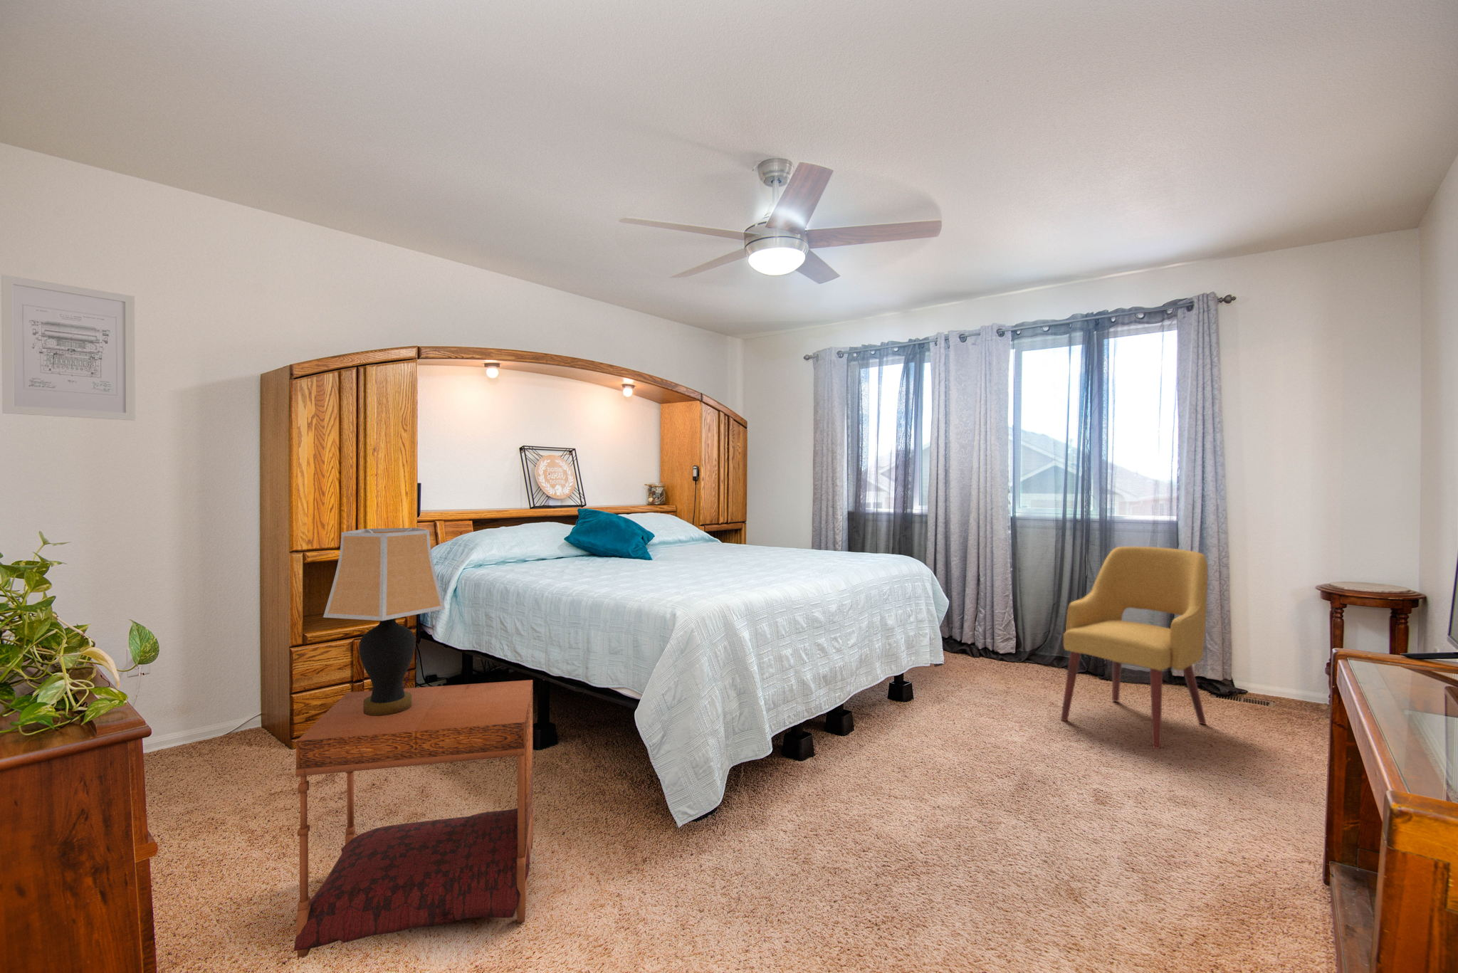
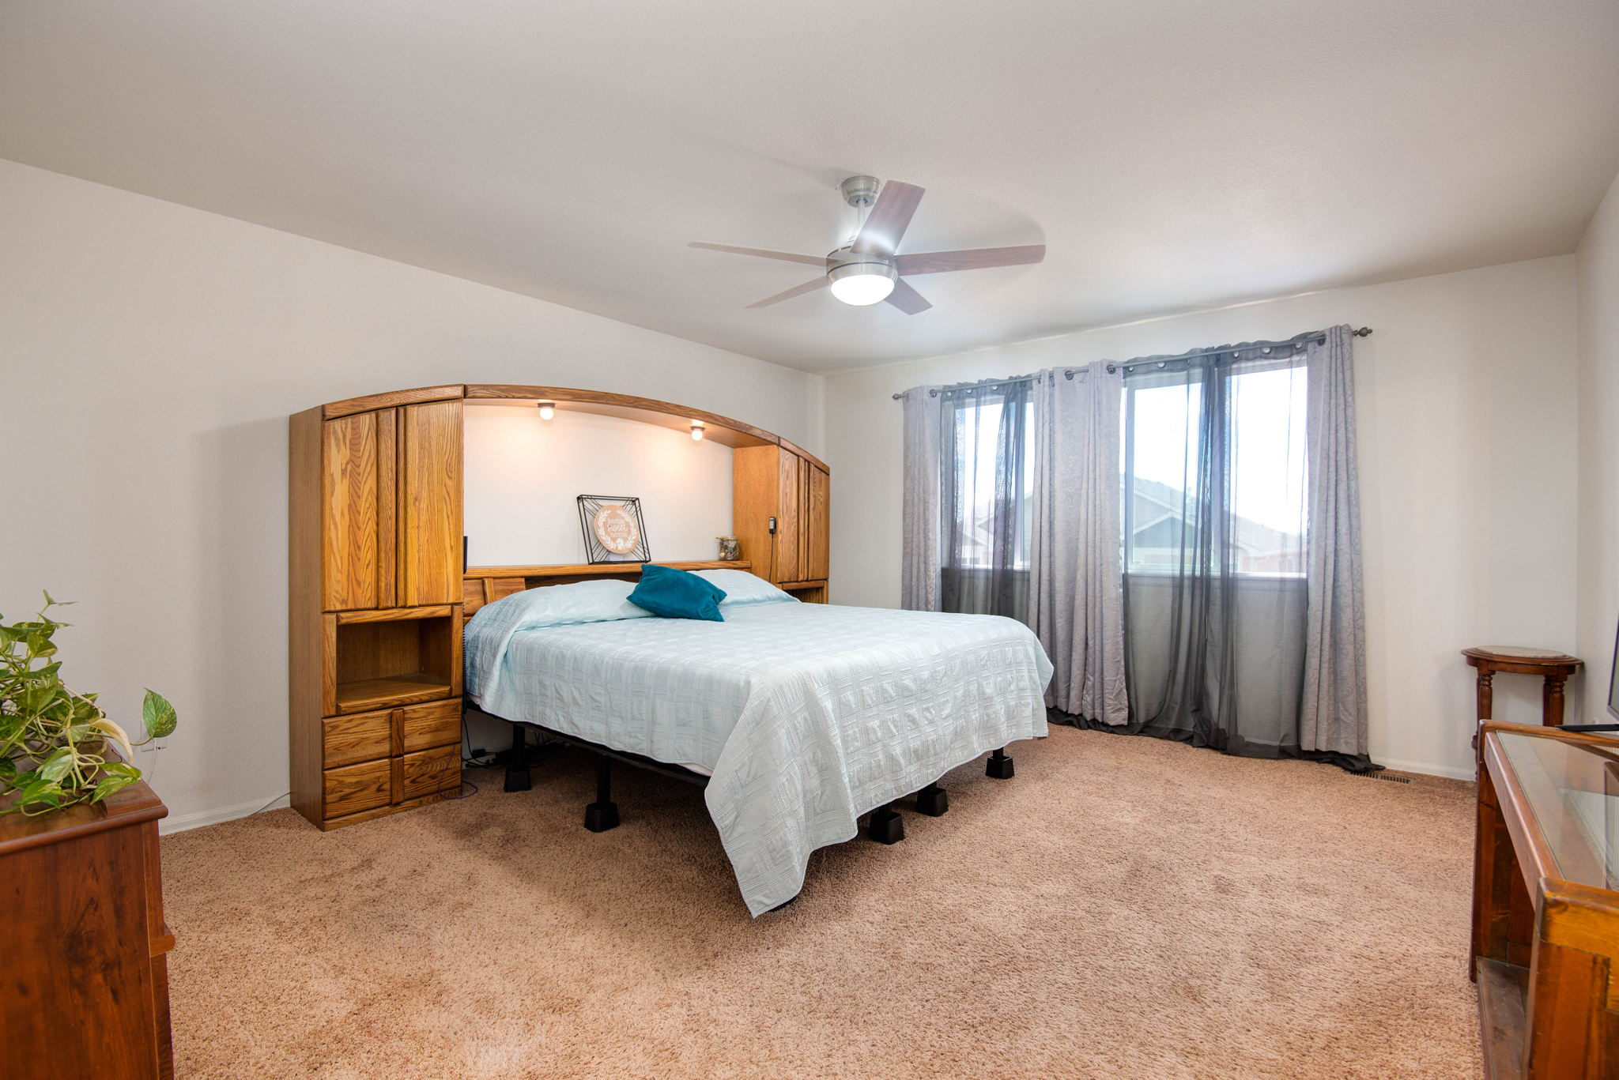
- canopy bed [293,679,534,958]
- table lamp [322,527,446,716]
- wall art [1,274,136,421]
- chair [1060,546,1208,749]
